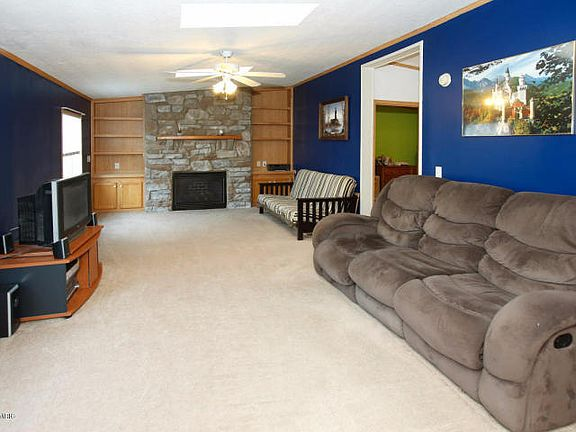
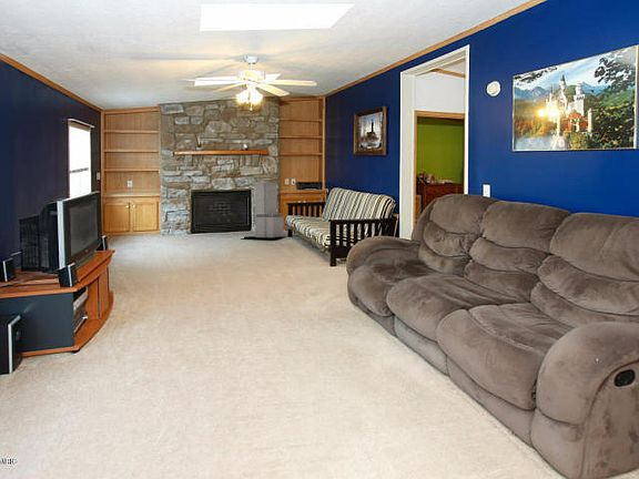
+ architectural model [245,180,288,240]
